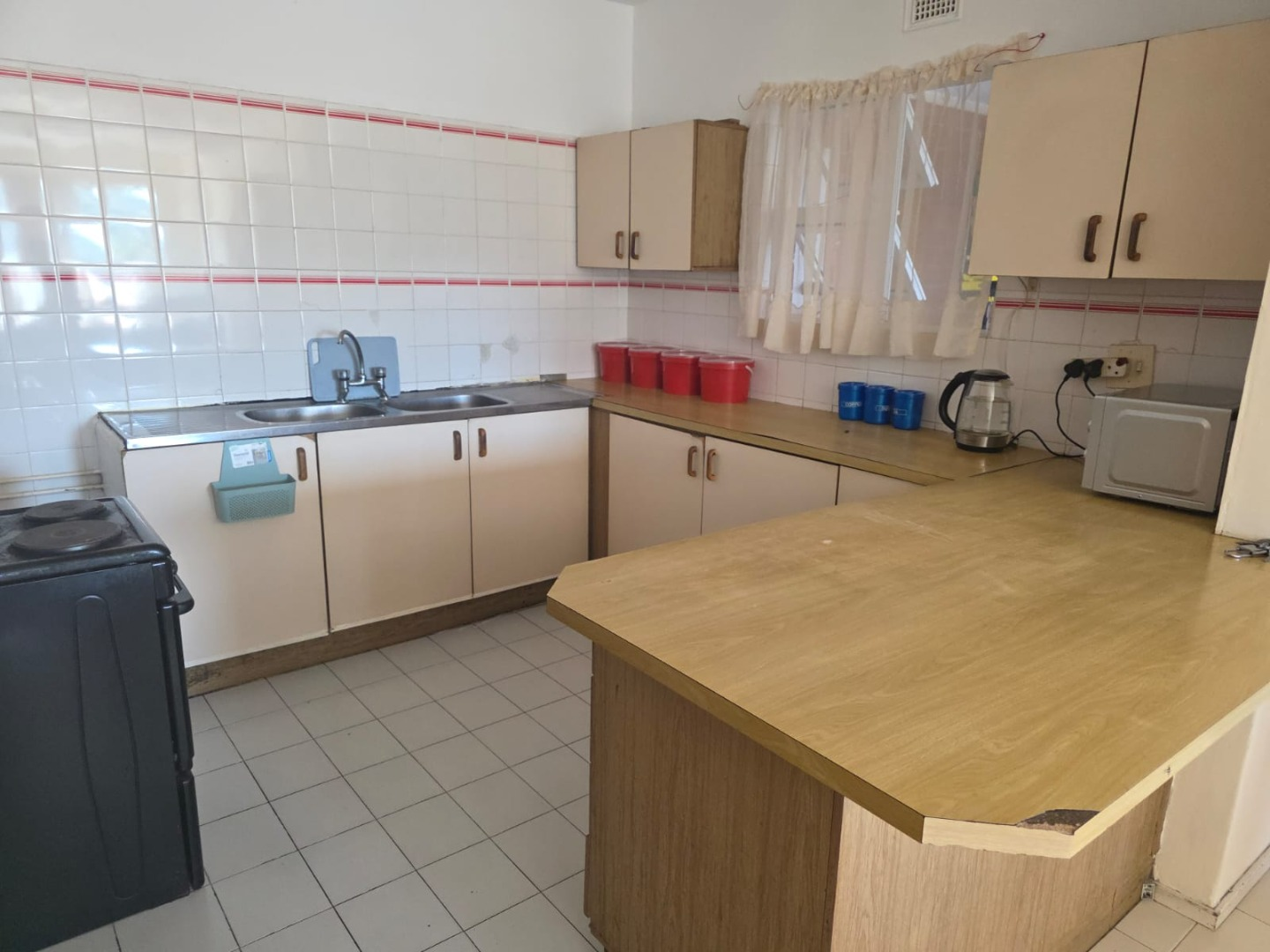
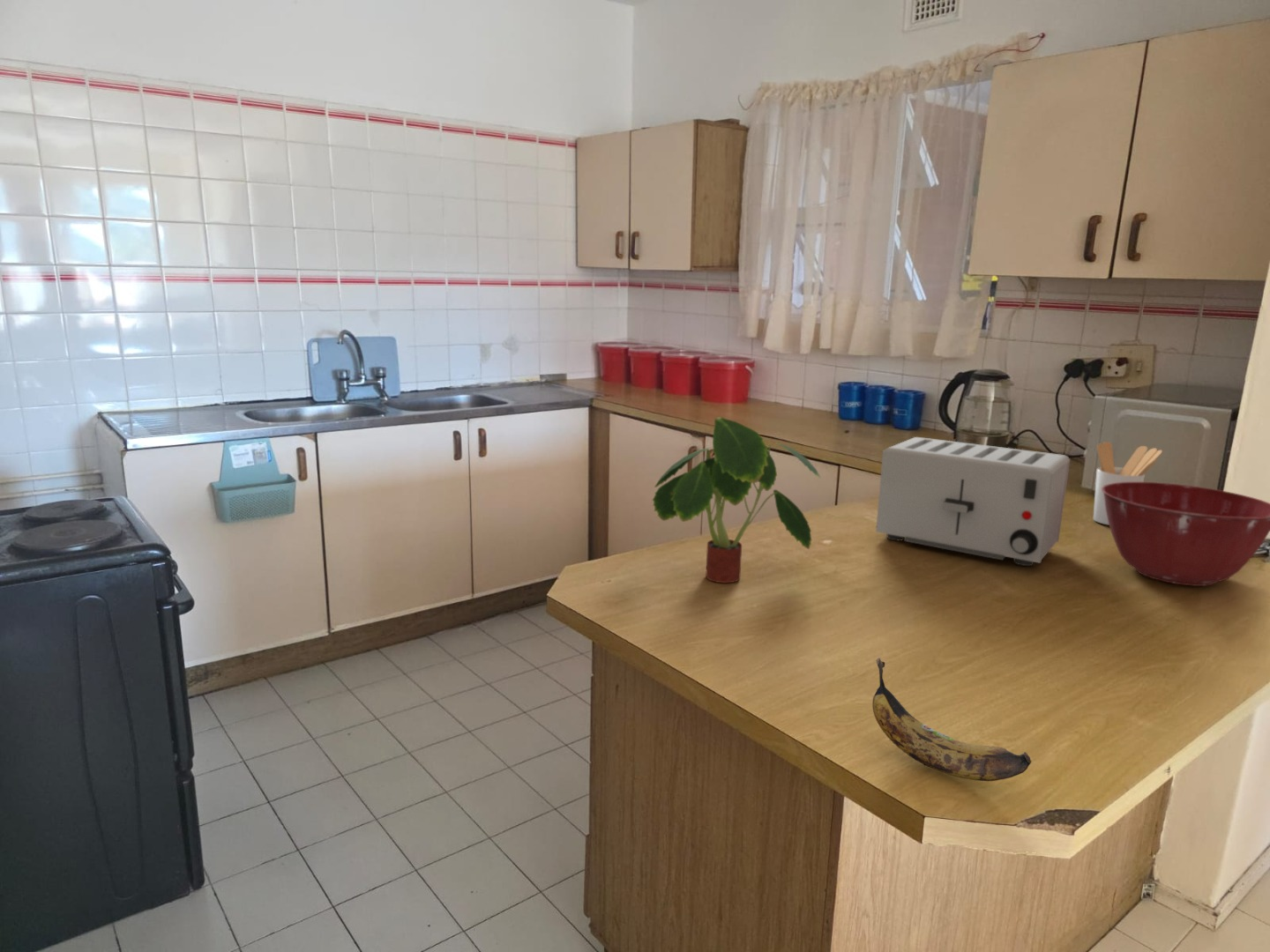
+ banana [871,657,1032,782]
+ mixing bowl [1102,481,1270,587]
+ plant [651,416,821,584]
+ toaster [875,436,1071,567]
+ utensil holder [1092,441,1163,526]
